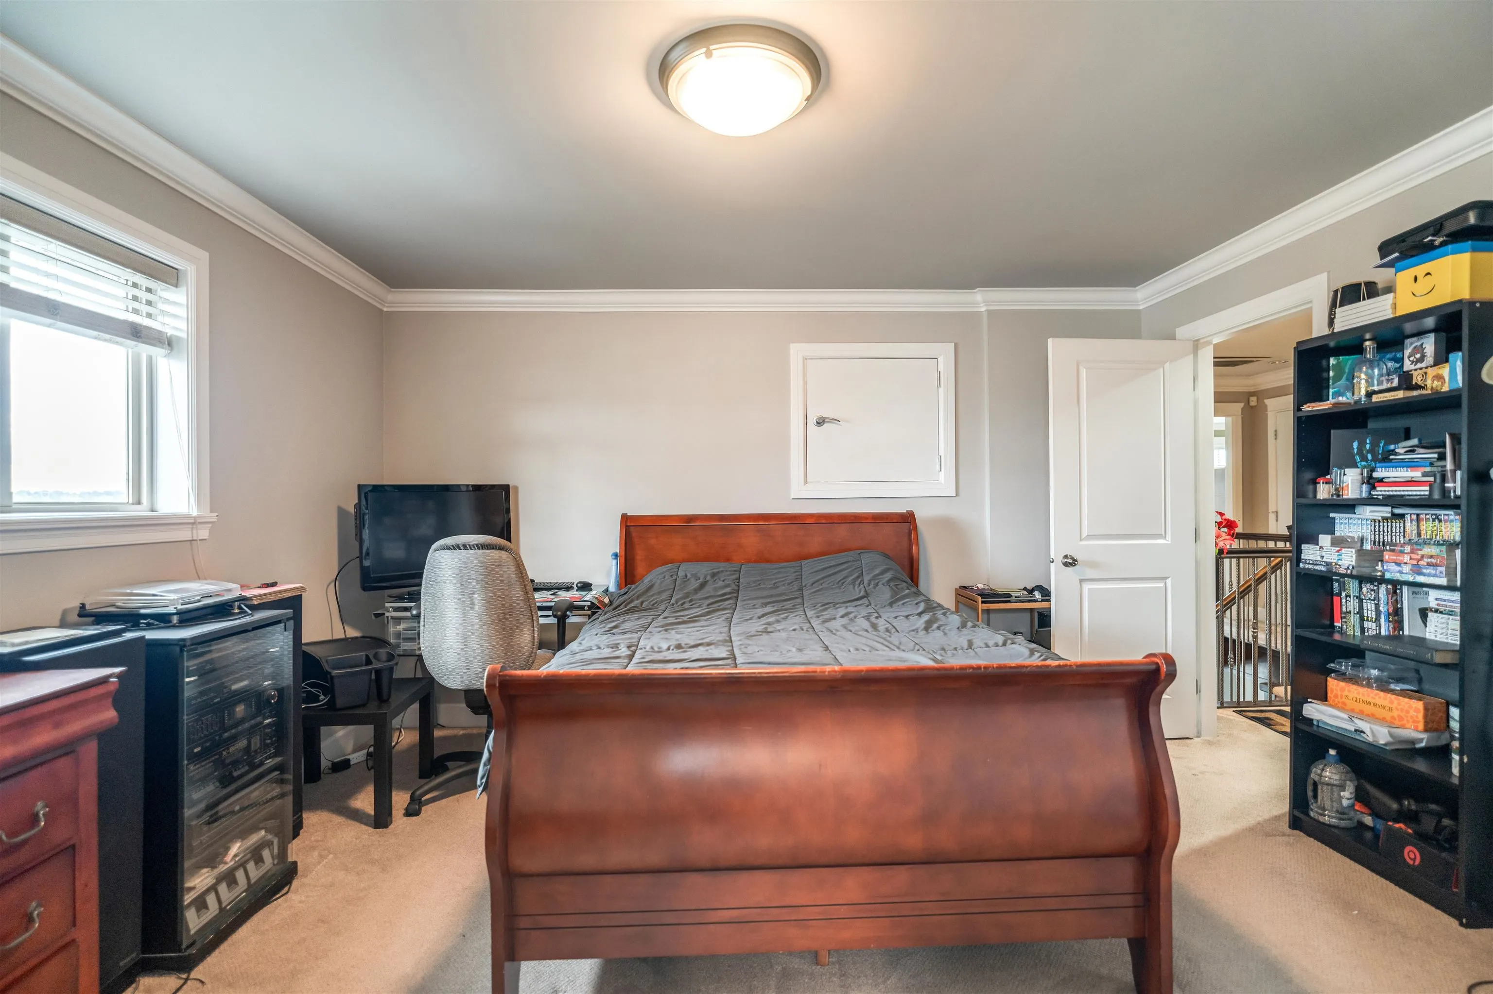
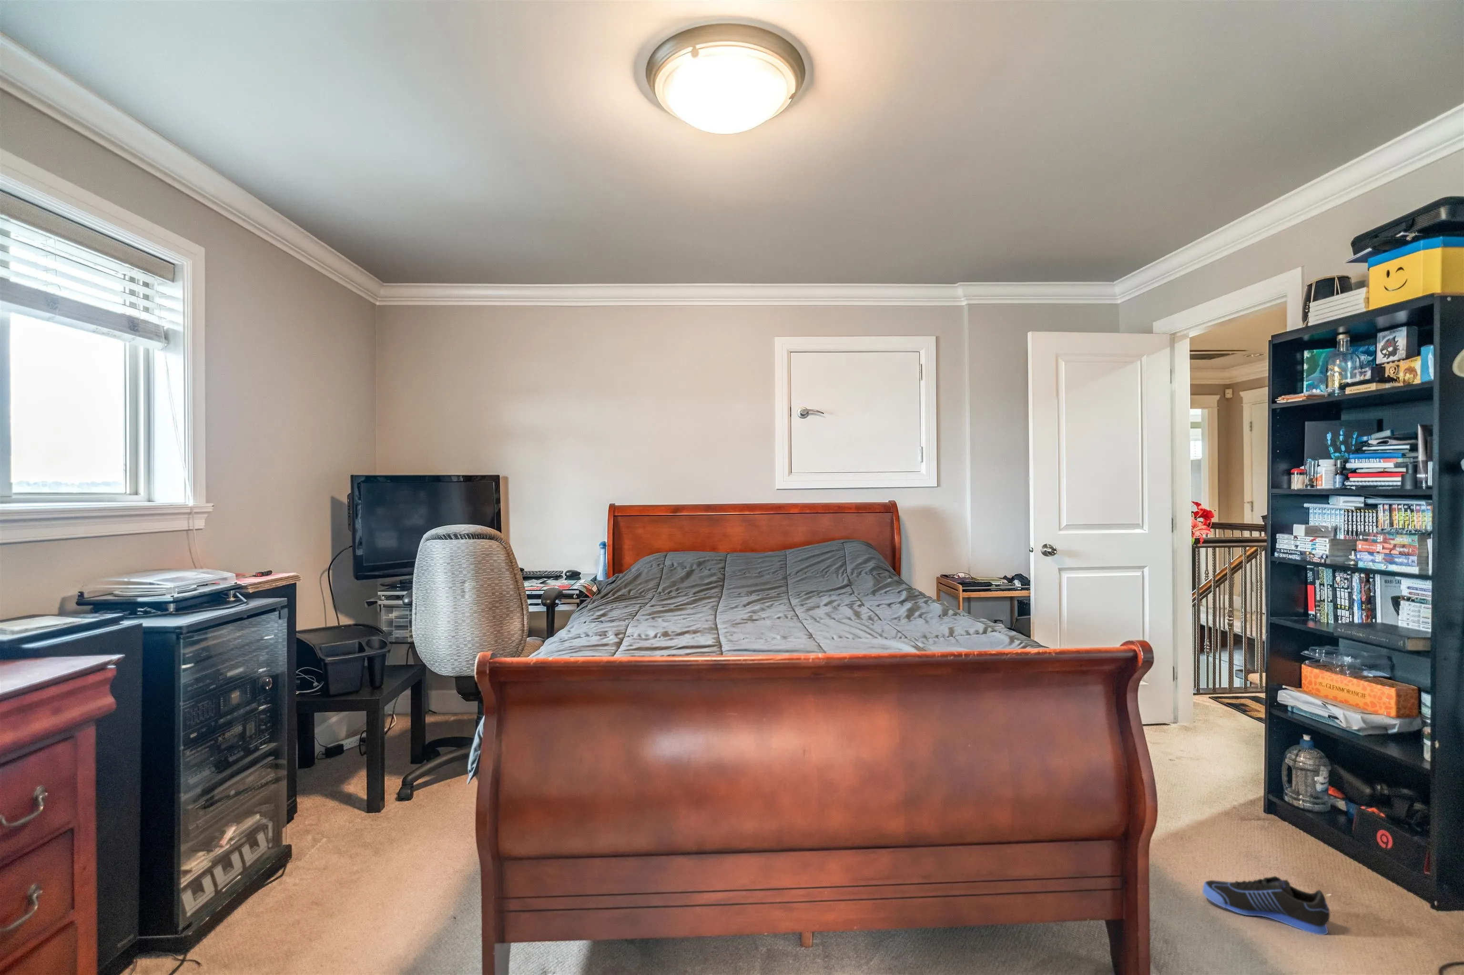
+ sneaker [1202,876,1330,936]
